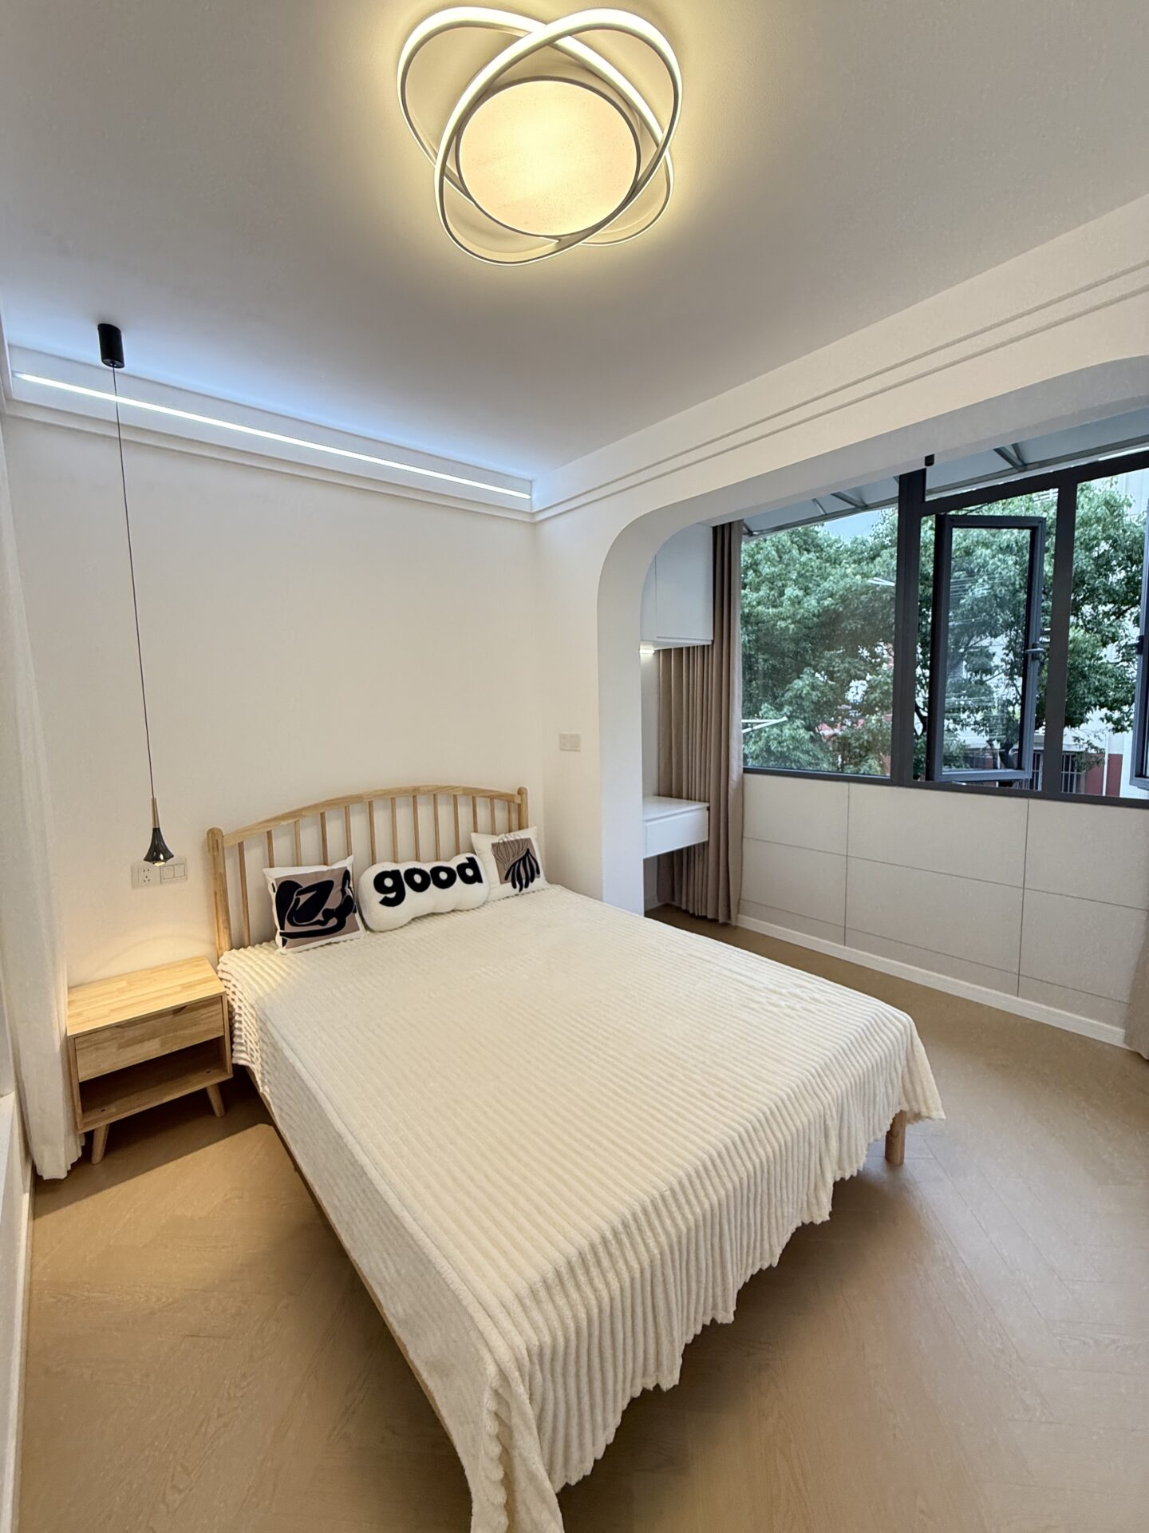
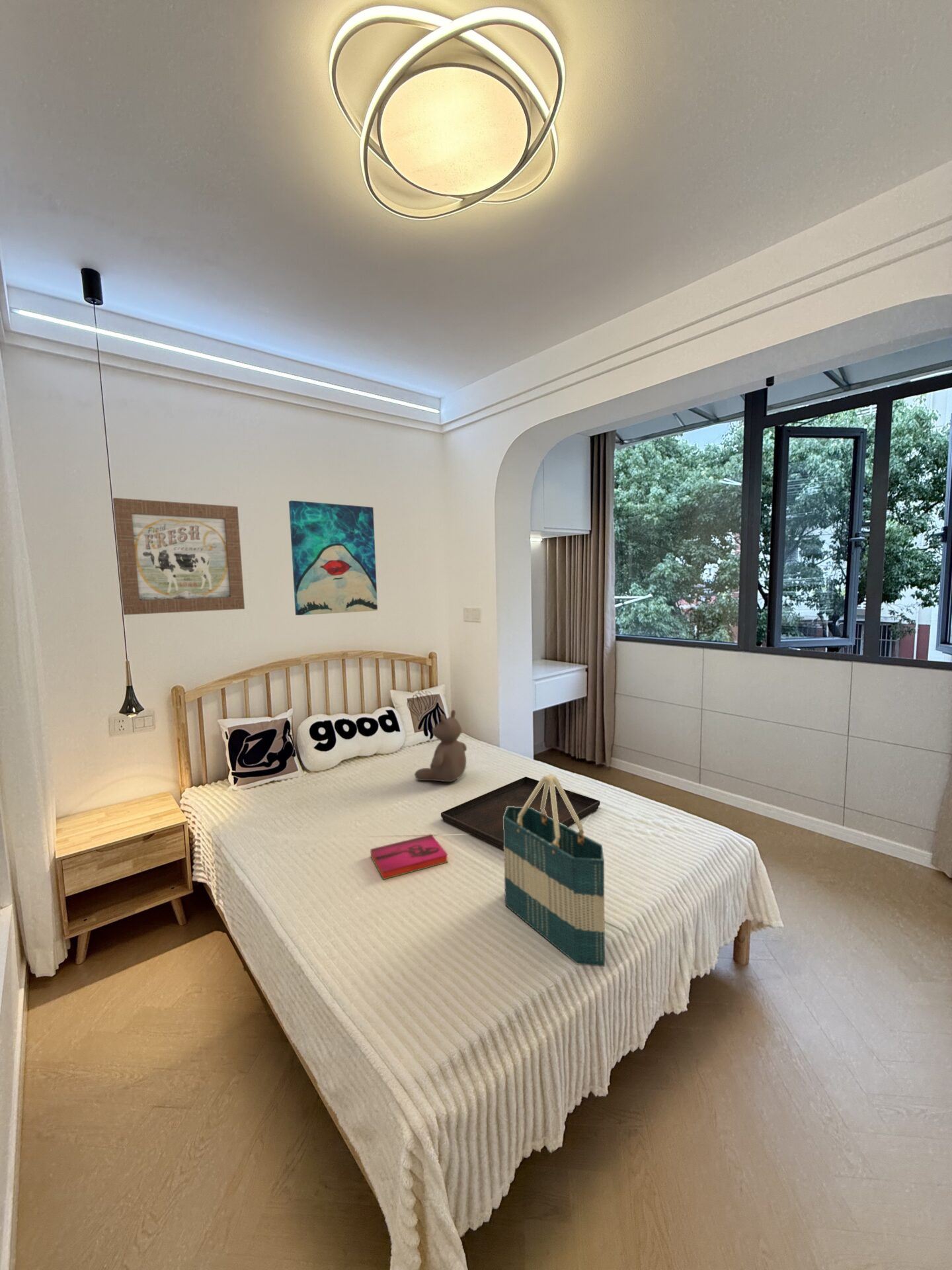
+ wall art [288,500,378,616]
+ hardback book [370,833,449,880]
+ tote bag [503,773,606,967]
+ serving tray [440,776,601,850]
+ bear [414,709,467,783]
+ wall art [112,497,245,616]
